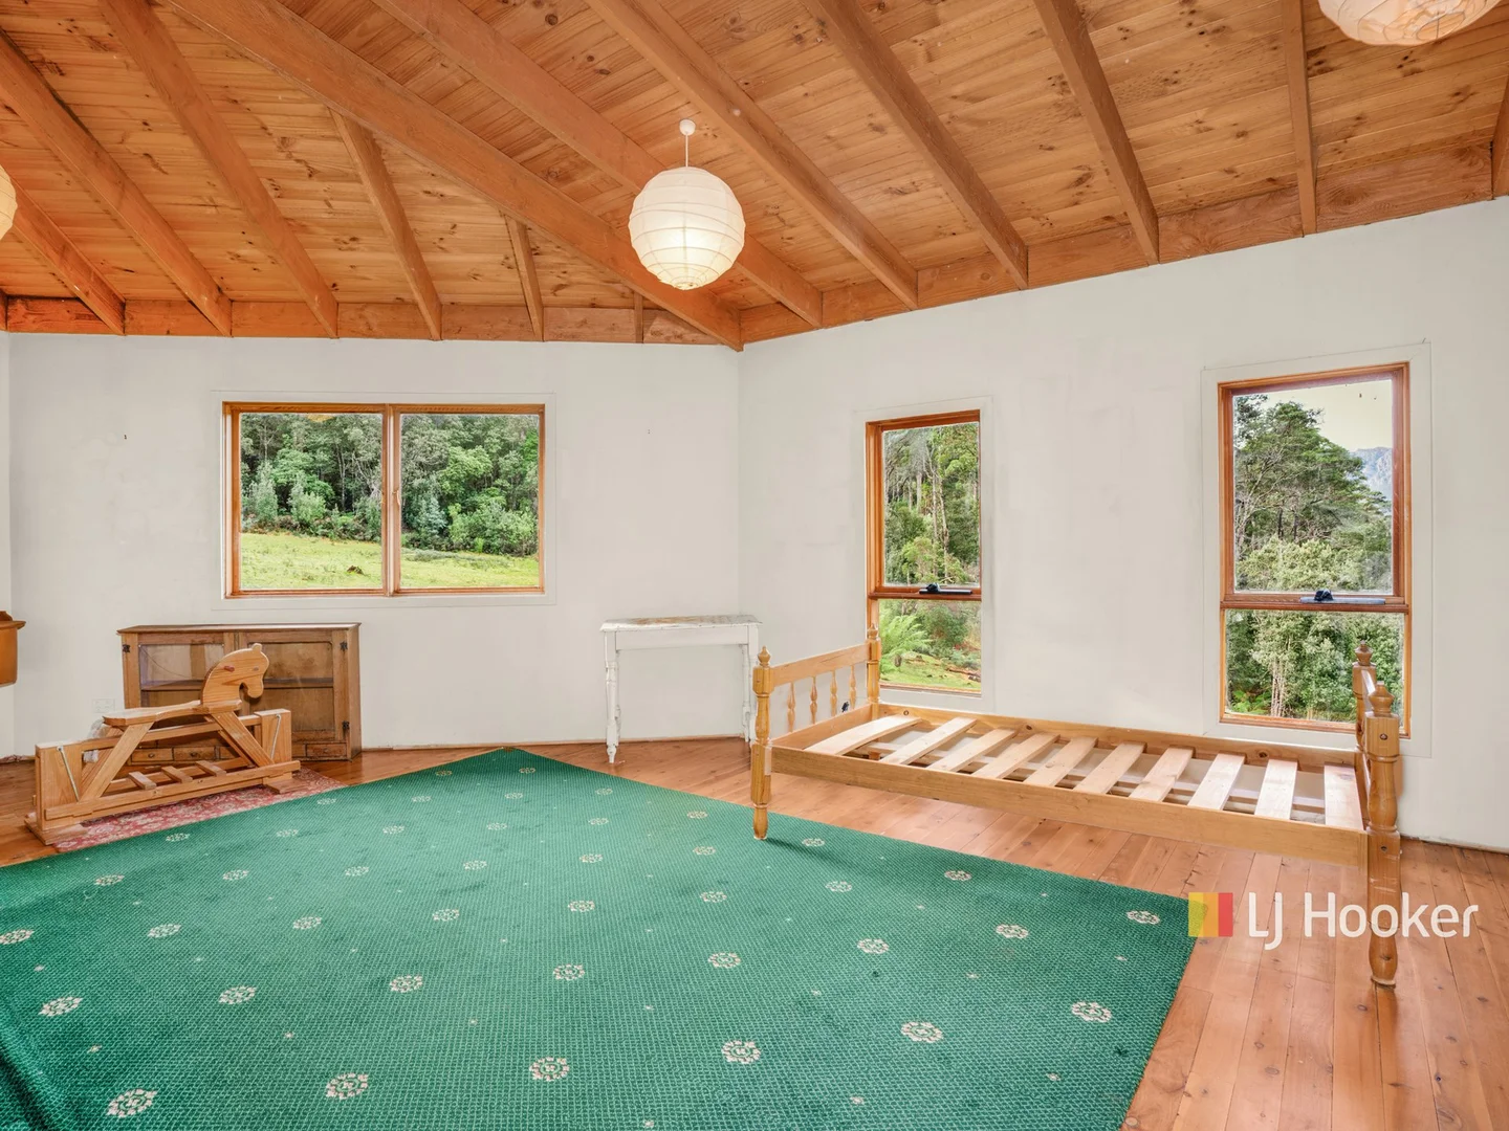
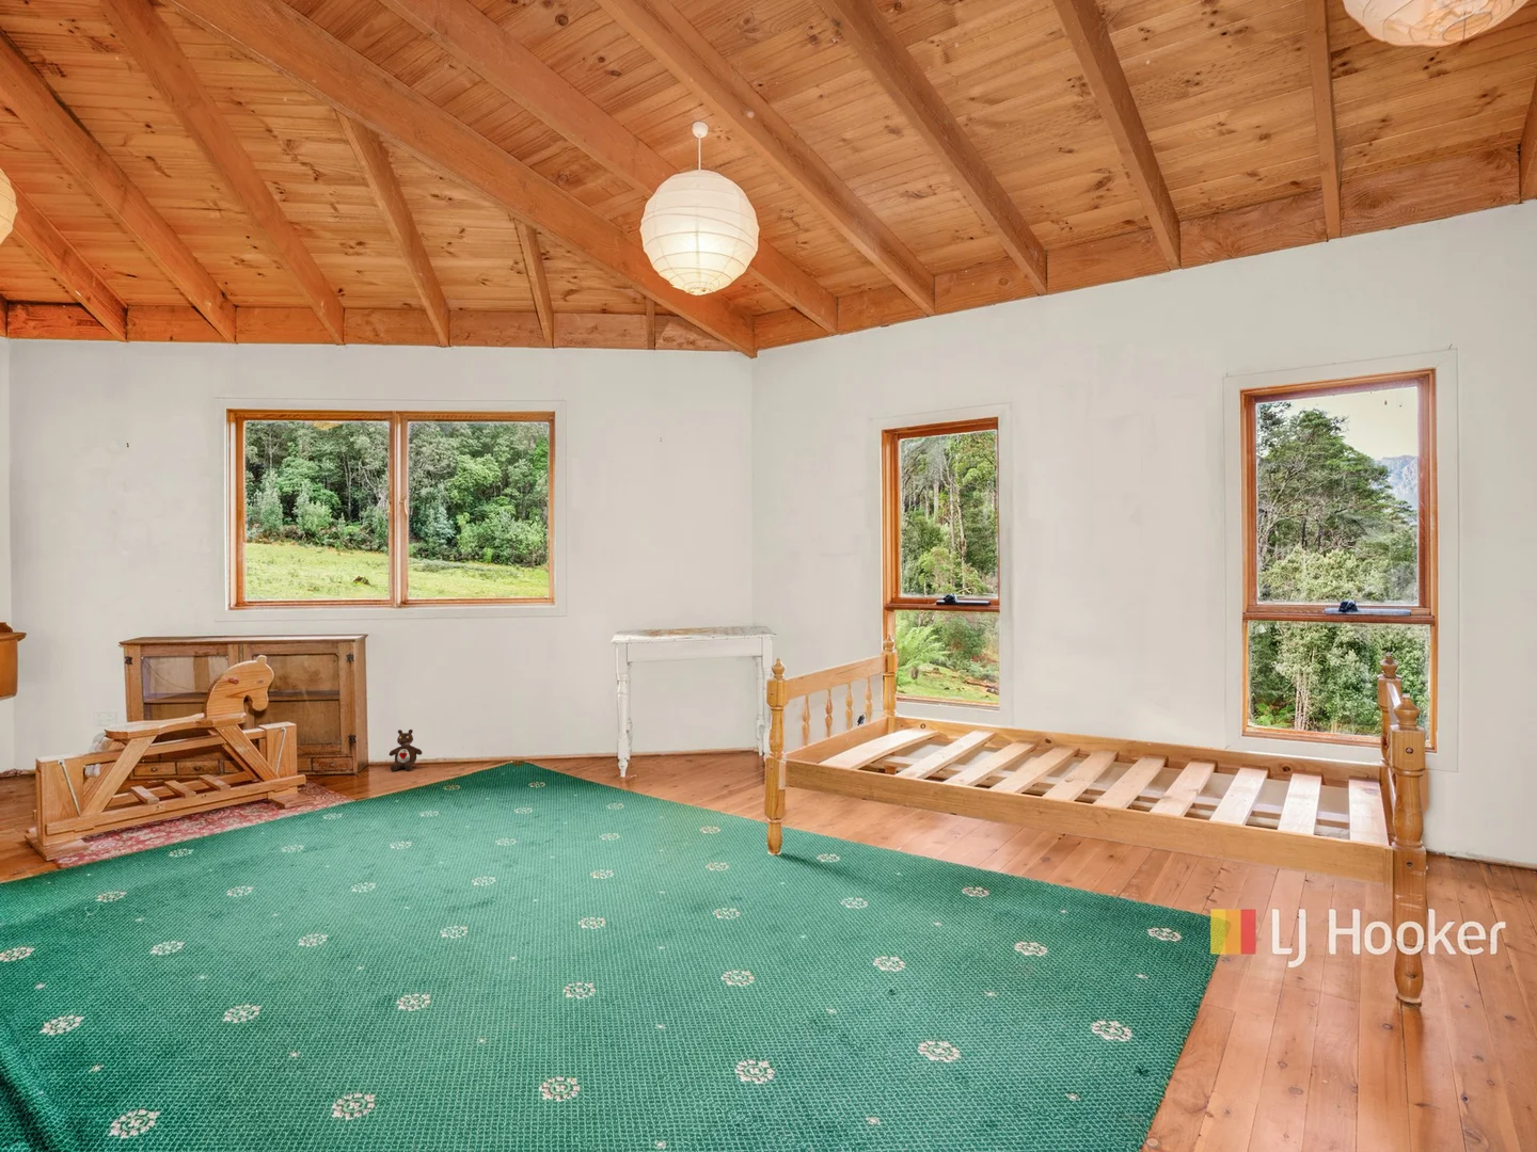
+ teddy bear [388,728,424,772]
